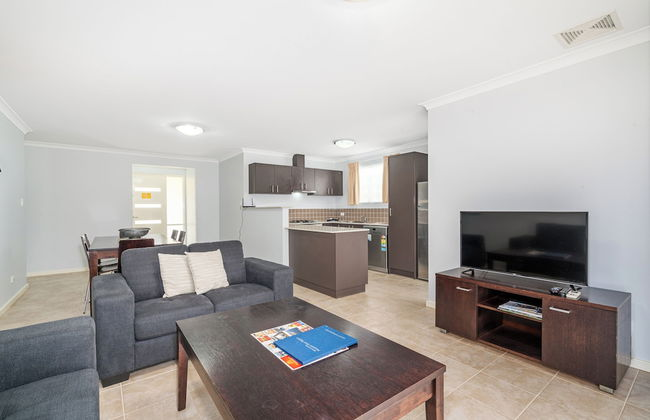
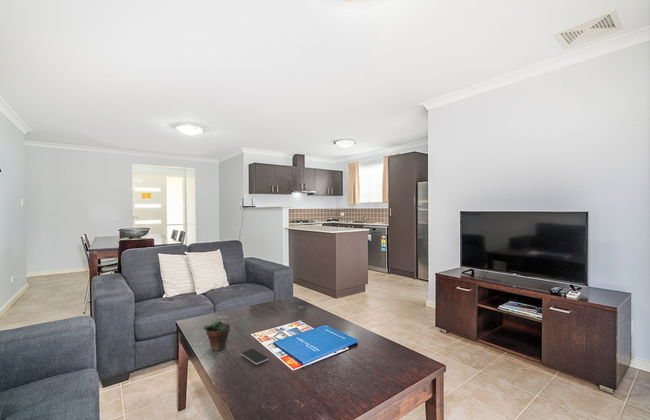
+ succulent plant [203,310,231,352]
+ smartphone [240,348,270,366]
